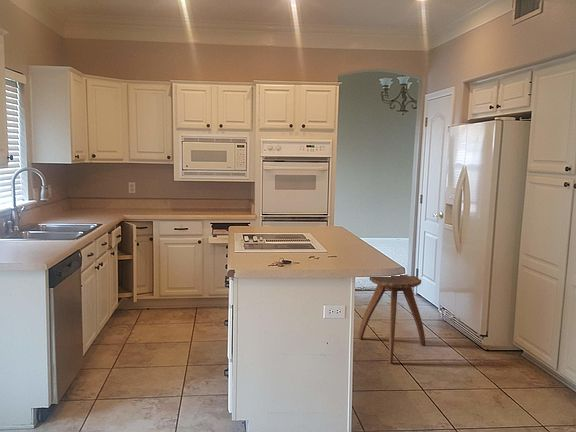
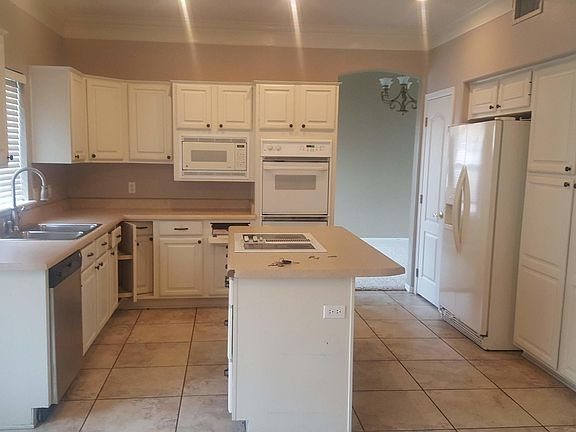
- stool [357,274,426,364]
